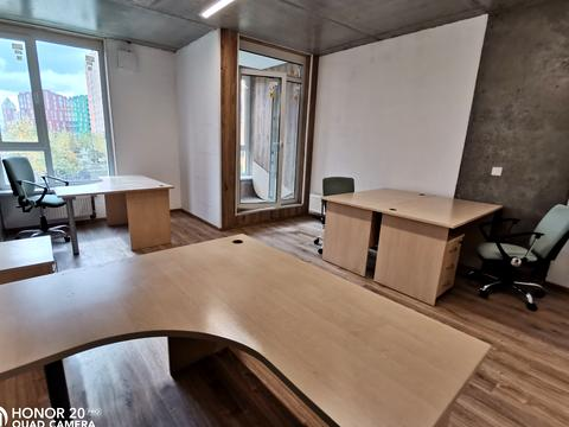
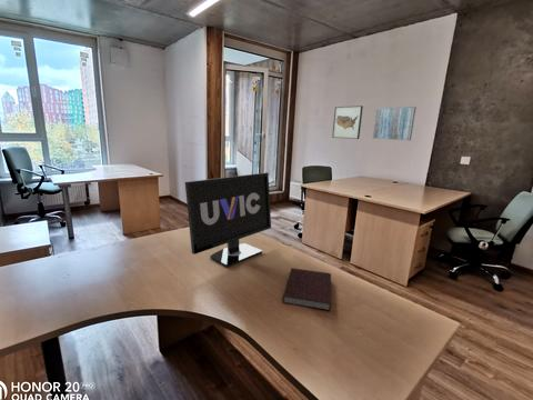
+ monitor [184,171,272,268]
+ notebook [281,267,332,312]
+ wall art [331,104,364,140]
+ wall art [372,106,418,141]
